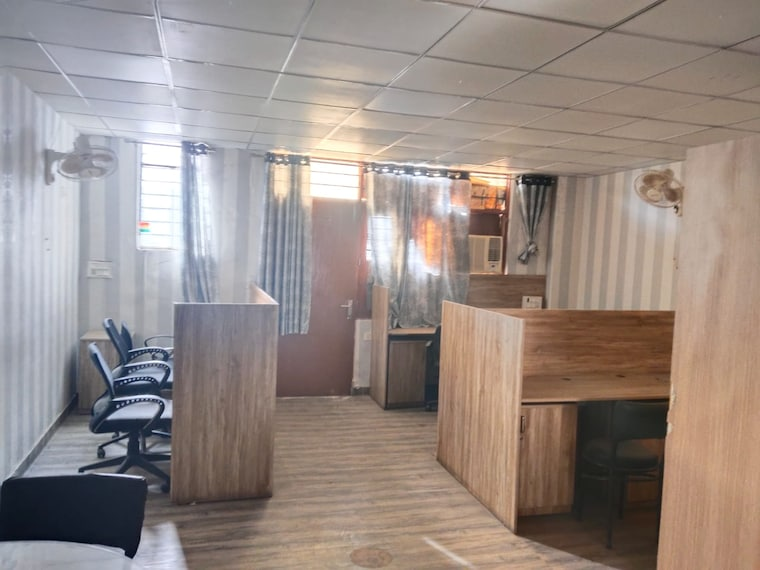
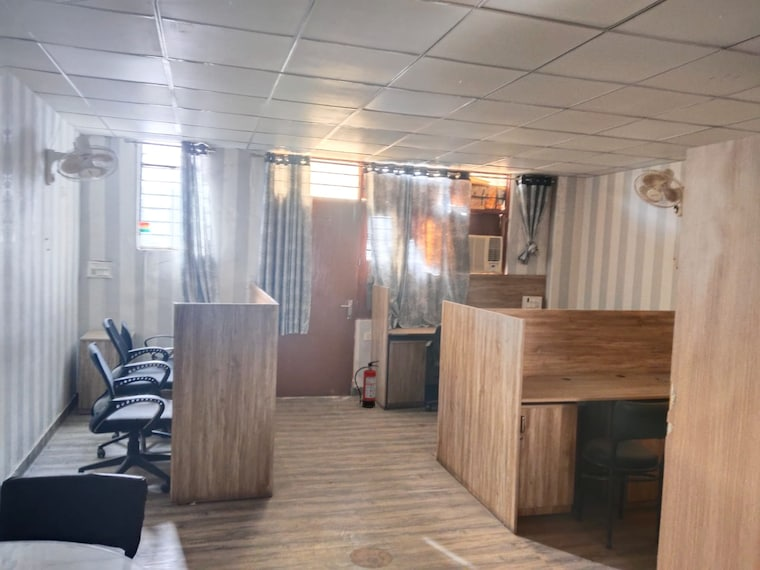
+ fire extinguisher [353,360,381,409]
